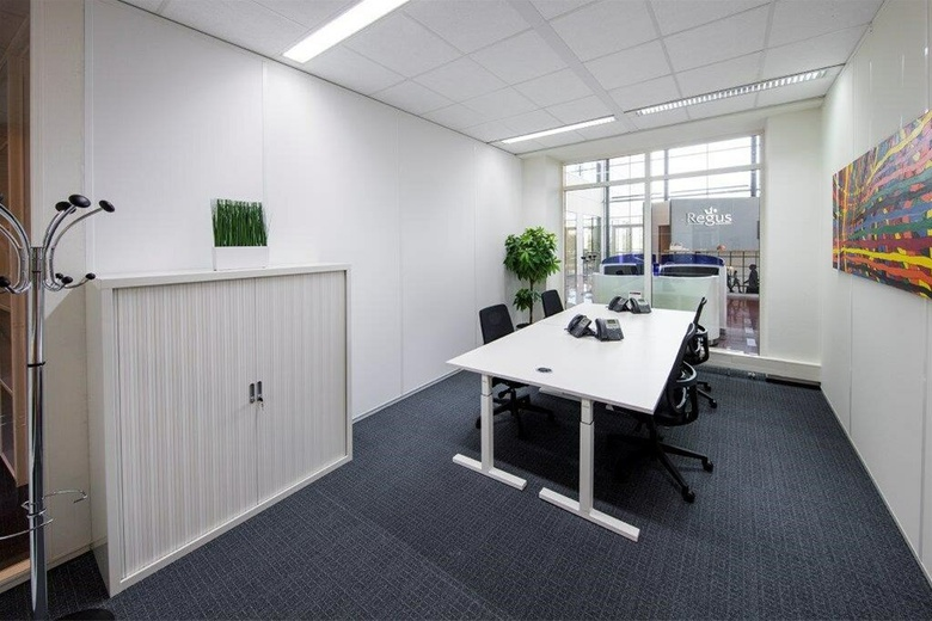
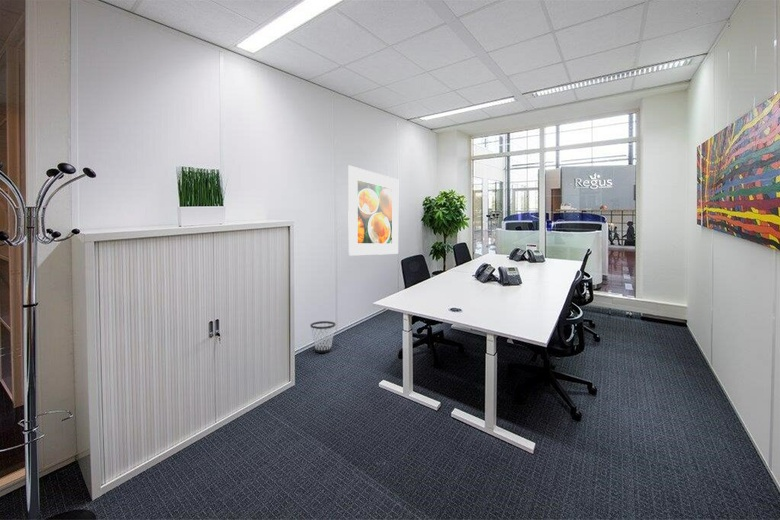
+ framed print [347,165,399,257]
+ wastebasket [309,320,336,354]
